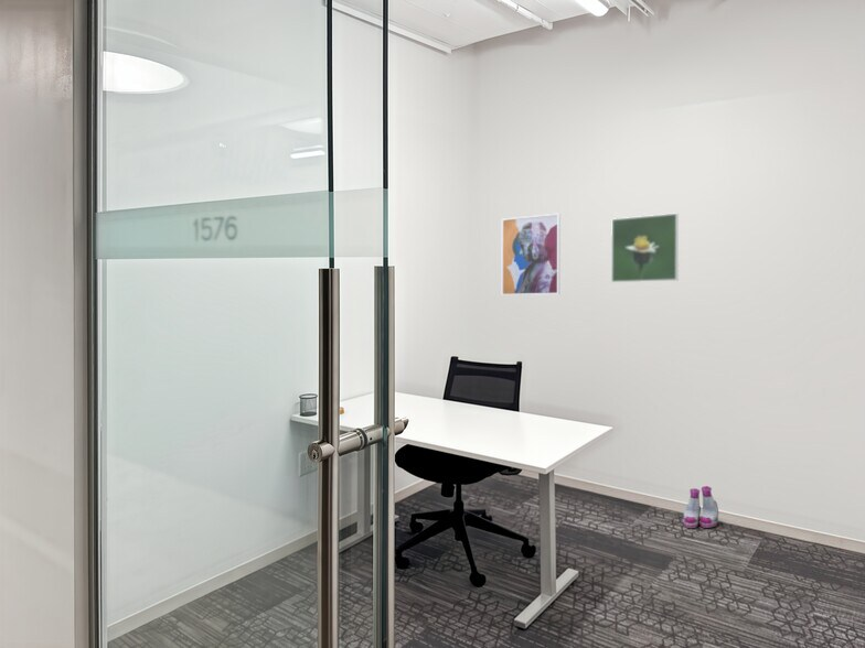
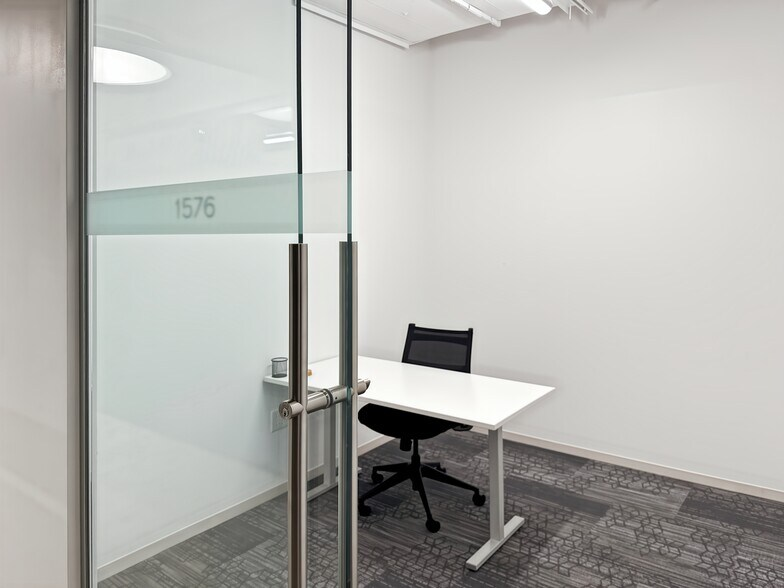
- boots [681,485,719,529]
- wall art [500,213,562,296]
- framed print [610,213,680,283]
